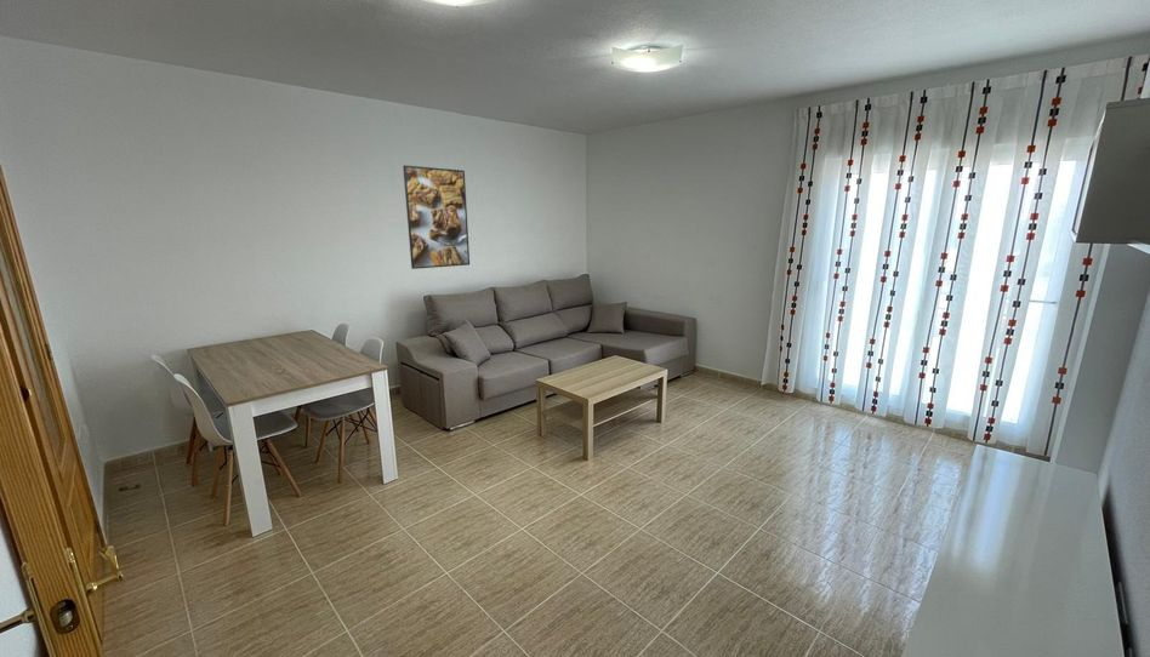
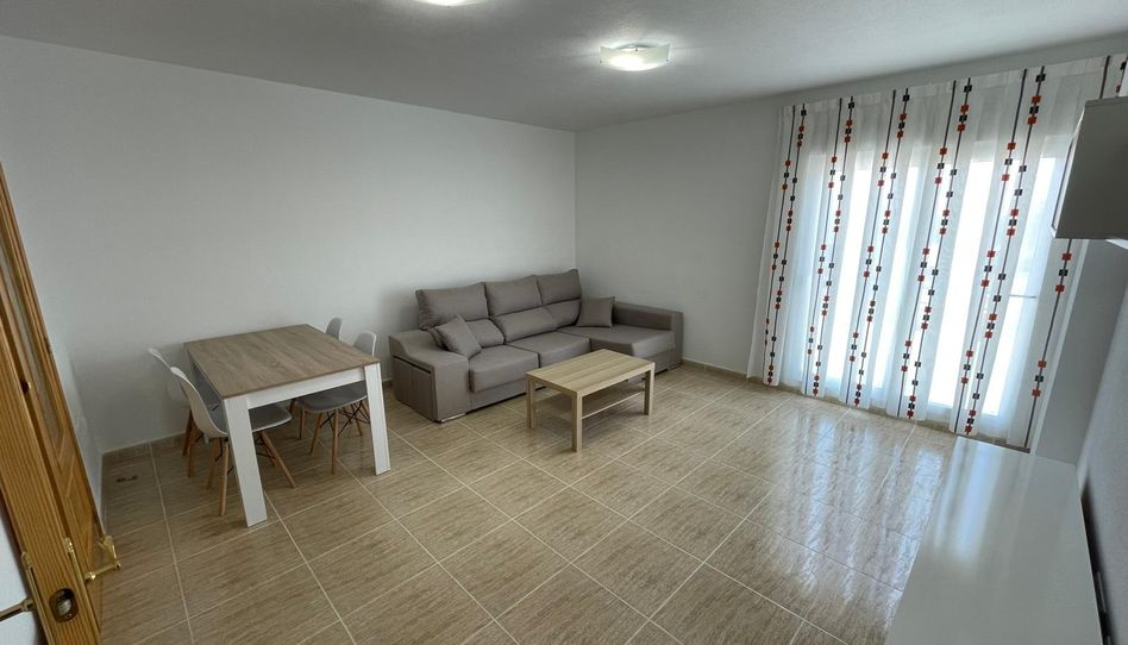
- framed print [402,164,471,270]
